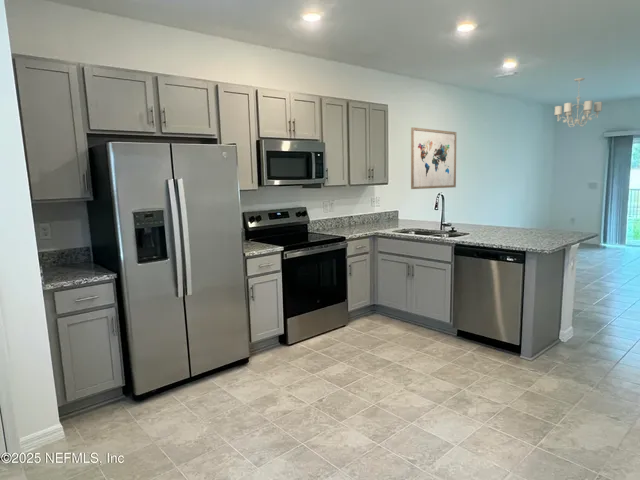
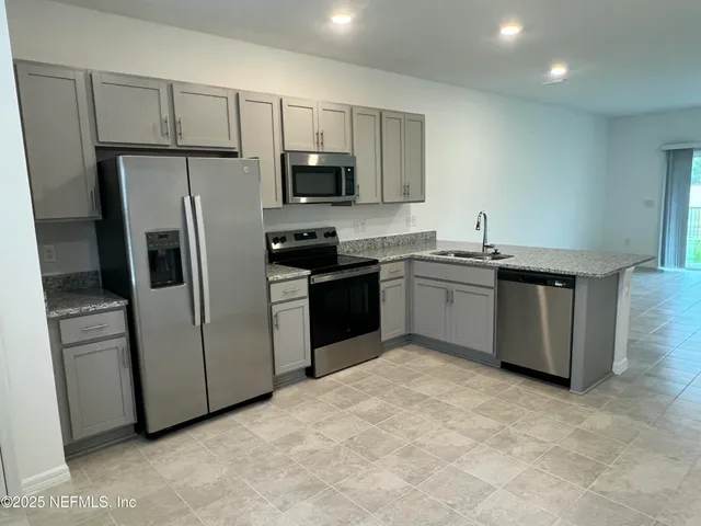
- wall art [410,126,458,190]
- chandelier [554,77,603,128]
